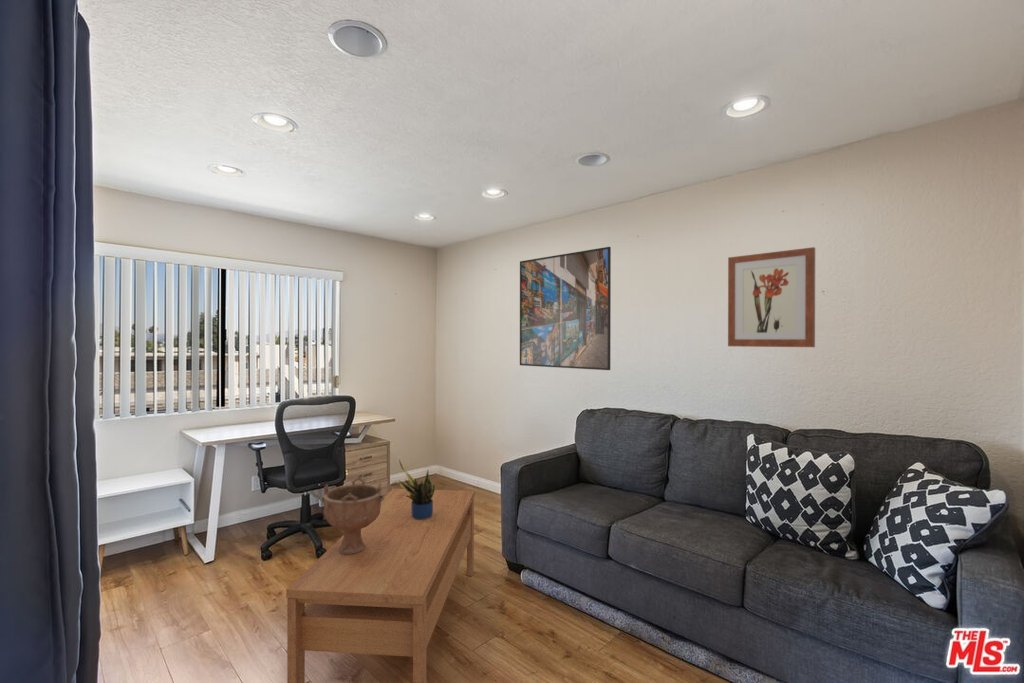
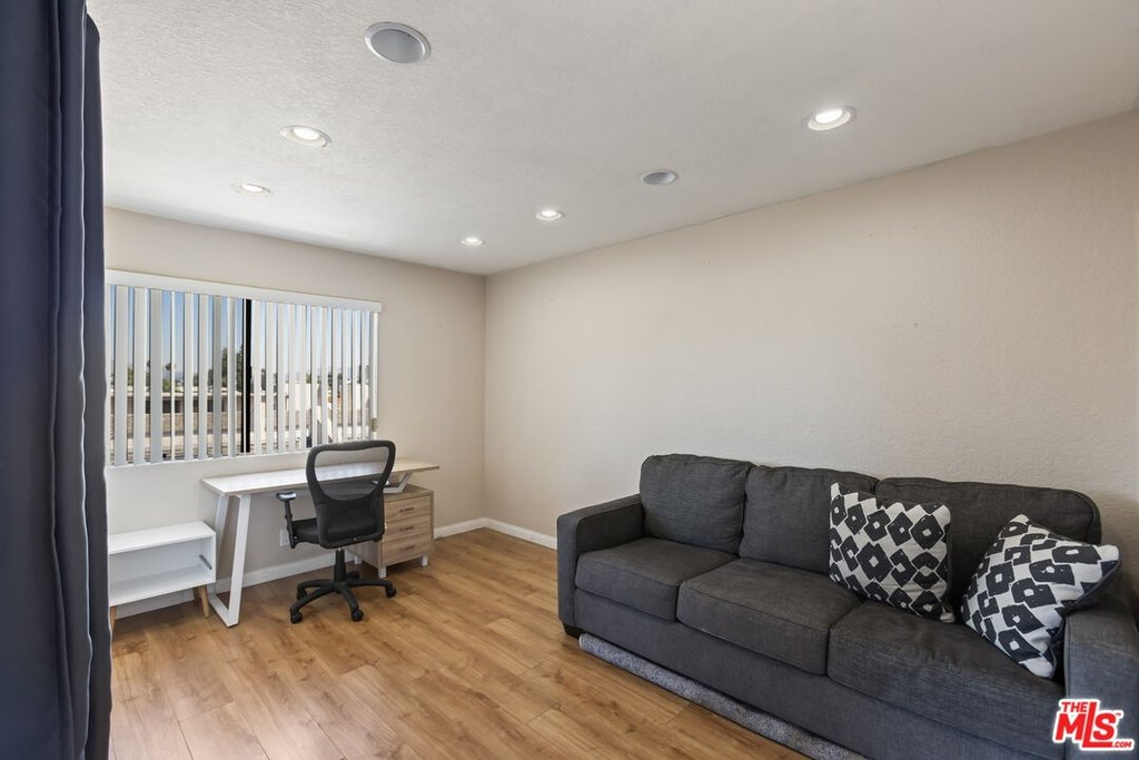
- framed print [519,246,612,371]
- decorative bowl [319,475,385,554]
- wall art [727,246,816,348]
- coffee table [285,488,476,683]
- potted plant [398,458,436,520]
